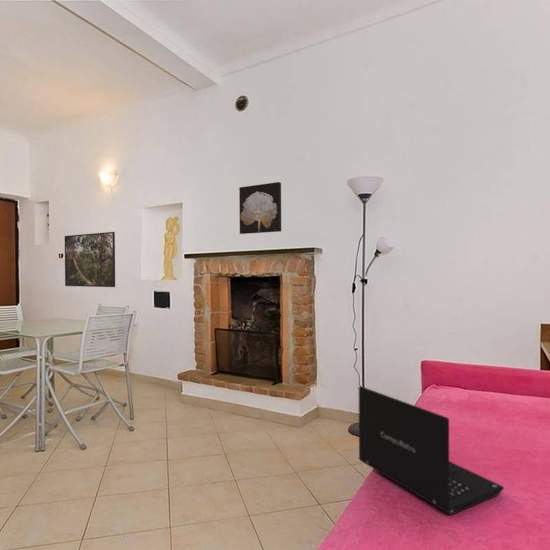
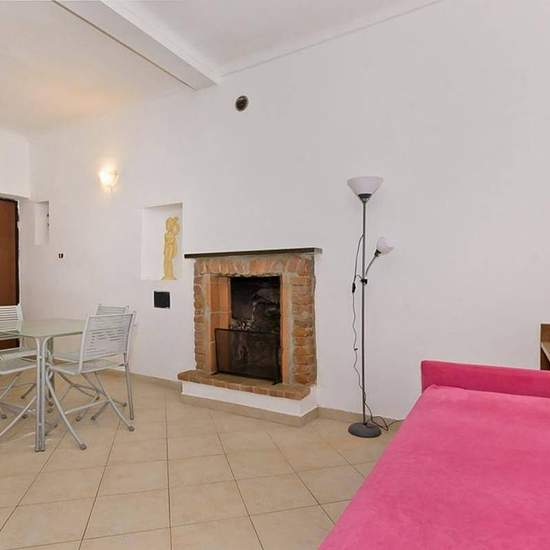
- laptop [358,385,505,516]
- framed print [64,231,116,288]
- wall art [238,181,282,235]
